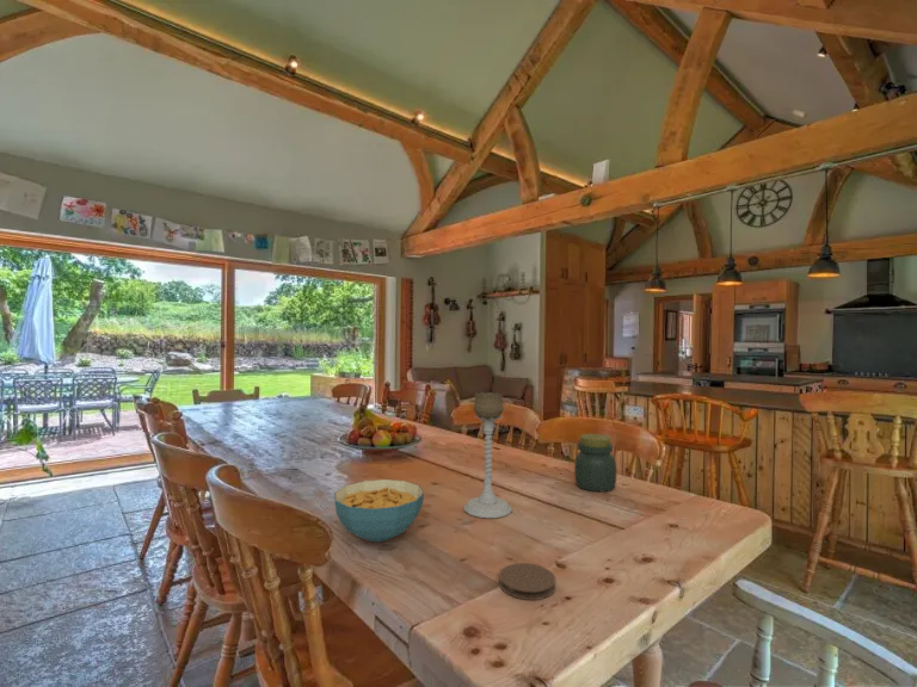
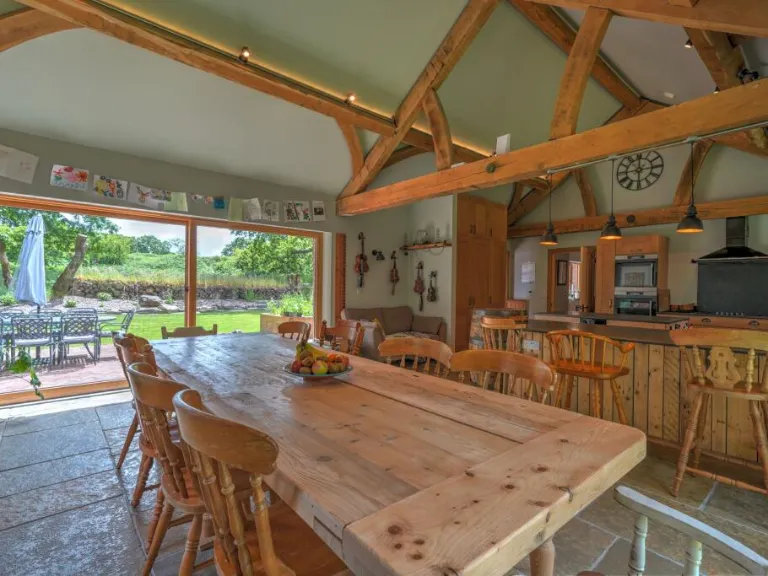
- jar [573,433,617,493]
- cereal bowl [333,478,425,544]
- candle holder [463,391,513,519]
- coaster [498,562,556,601]
